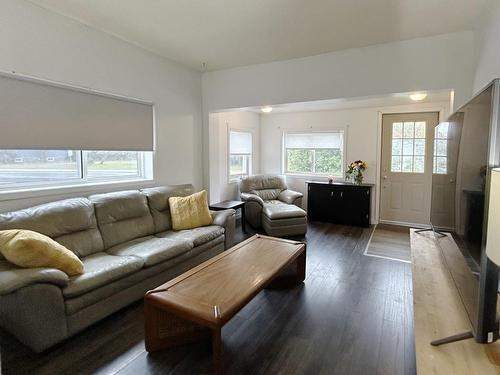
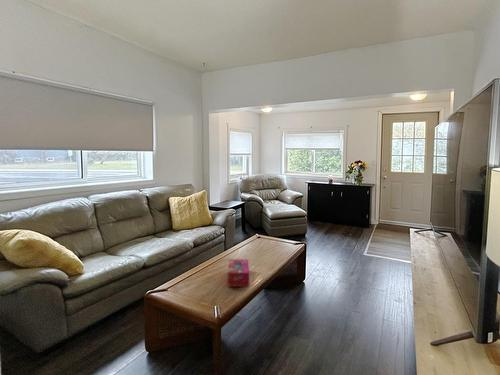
+ tissue box [227,258,250,288]
